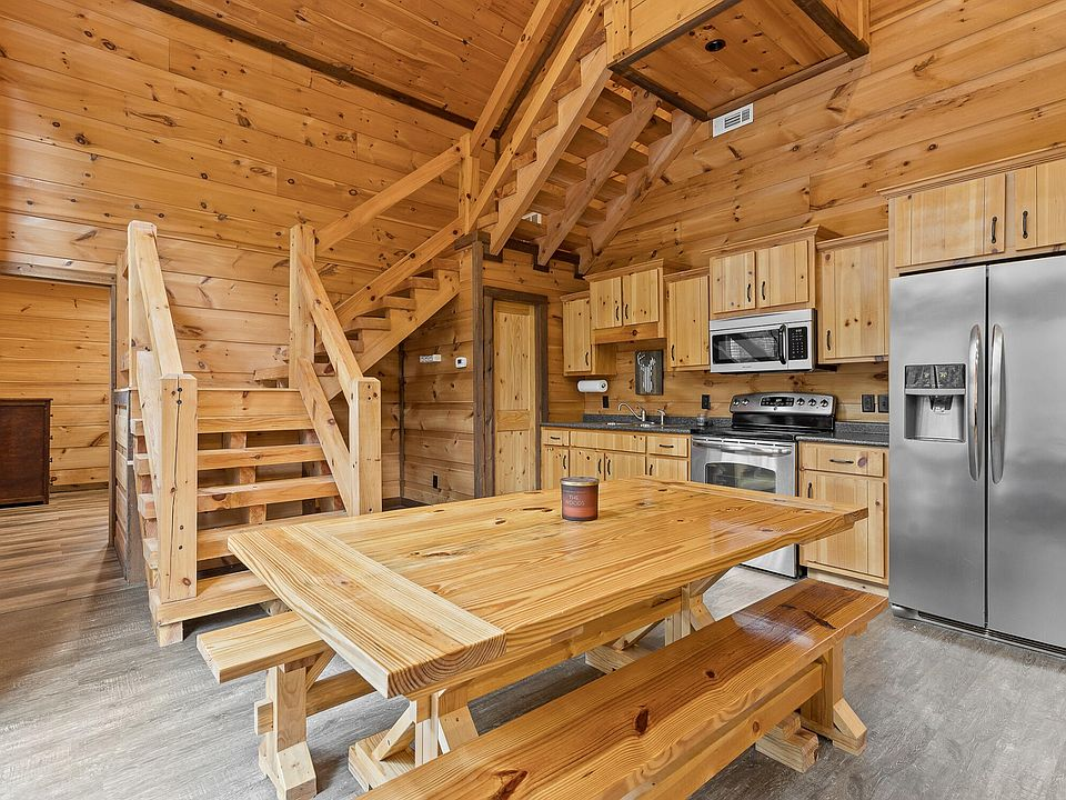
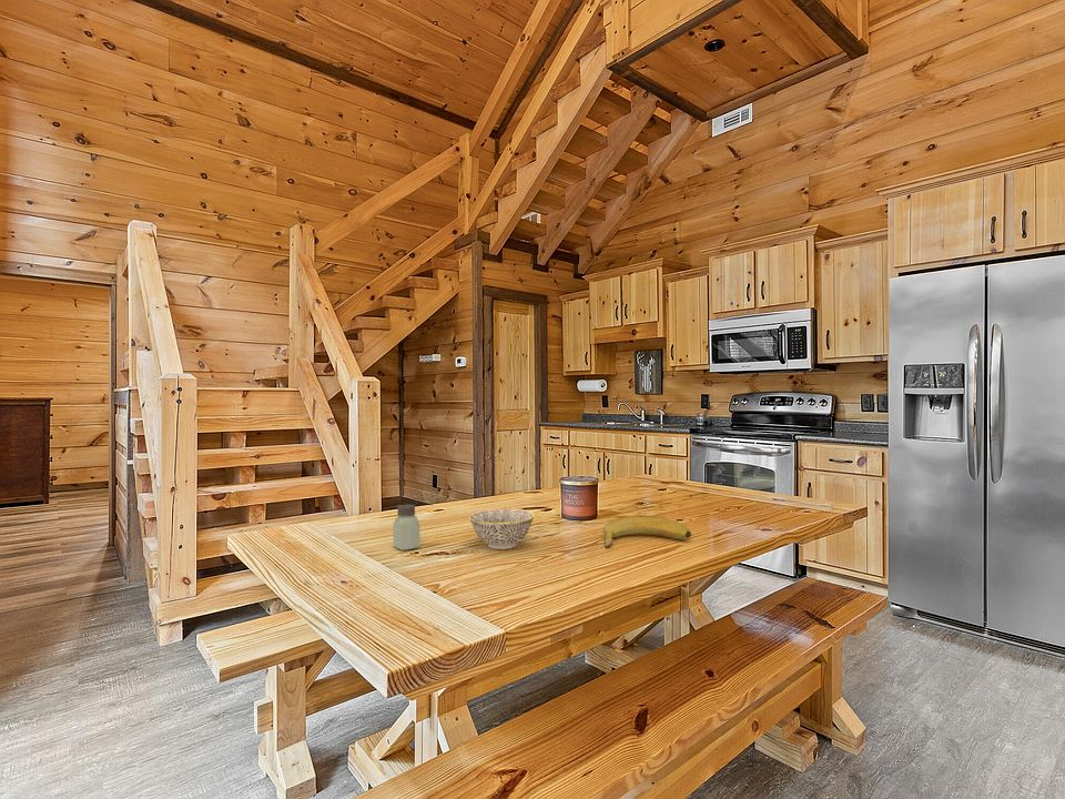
+ banana [602,515,692,548]
+ saltshaker [392,503,422,552]
+ bowl [468,508,536,550]
